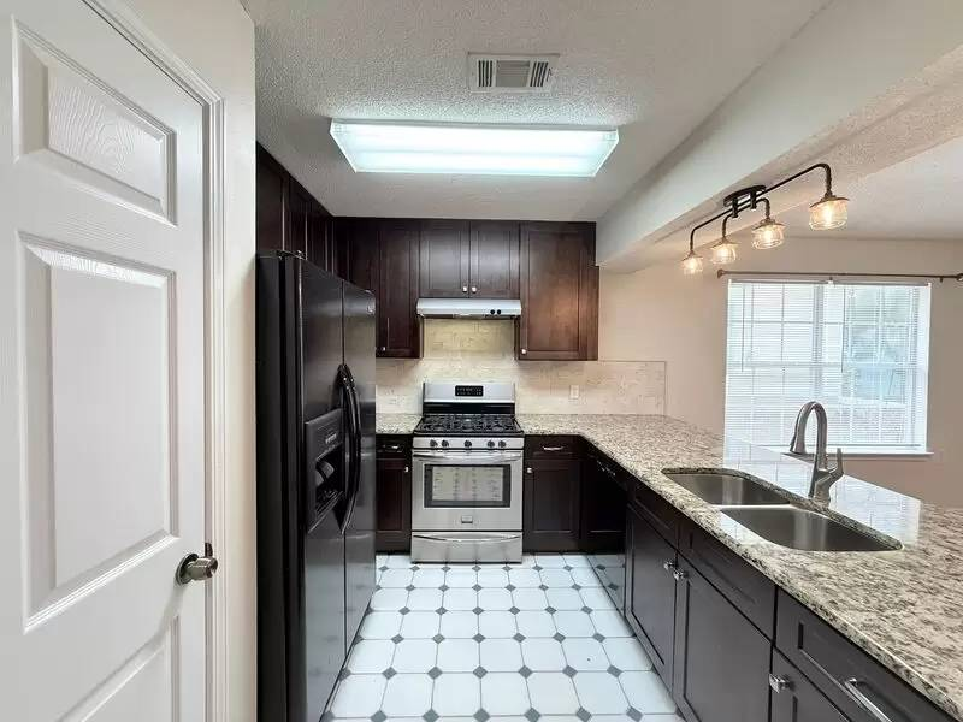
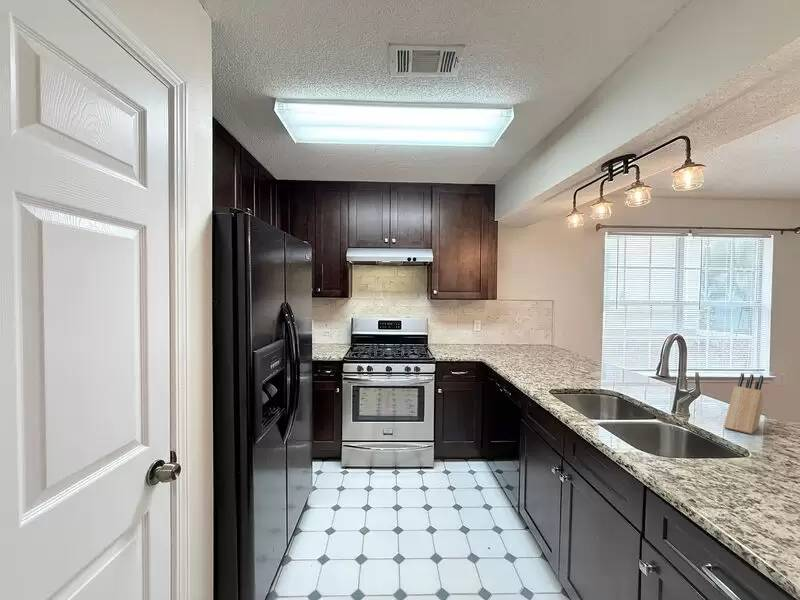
+ knife block [723,372,765,435]
